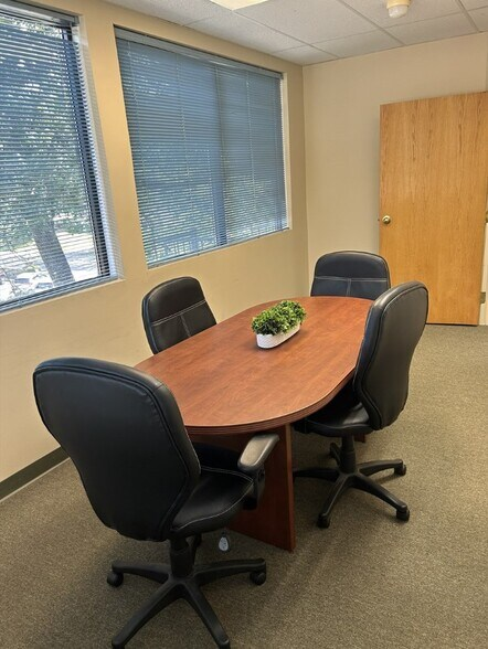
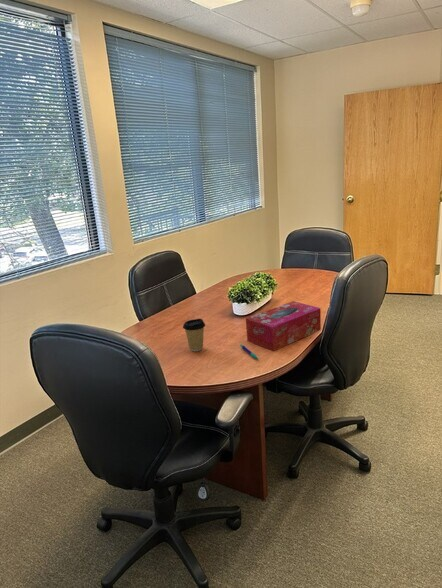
+ coffee cup [182,318,206,352]
+ tissue box [245,300,322,352]
+ pen [239,344,259,361]
